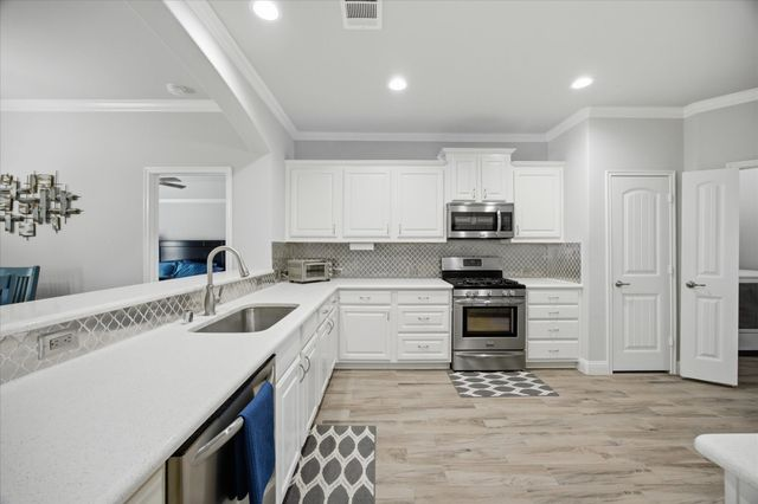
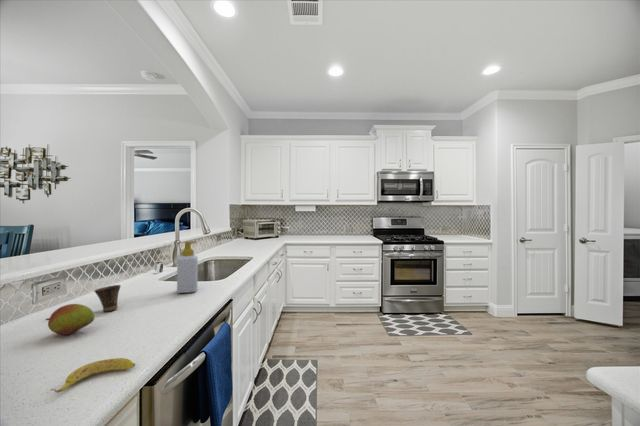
+ fruit [45,303,95,336]
+ soap bottle [176,240,199,294]
+ banana [49,357,136,394]
+ cup [93,284,122,312]
